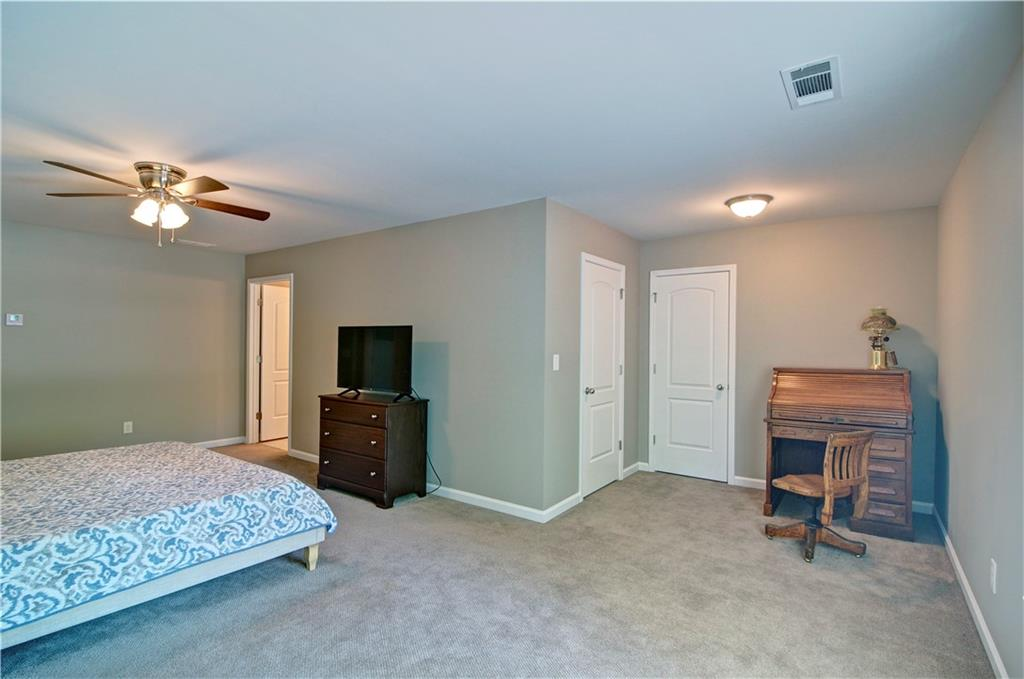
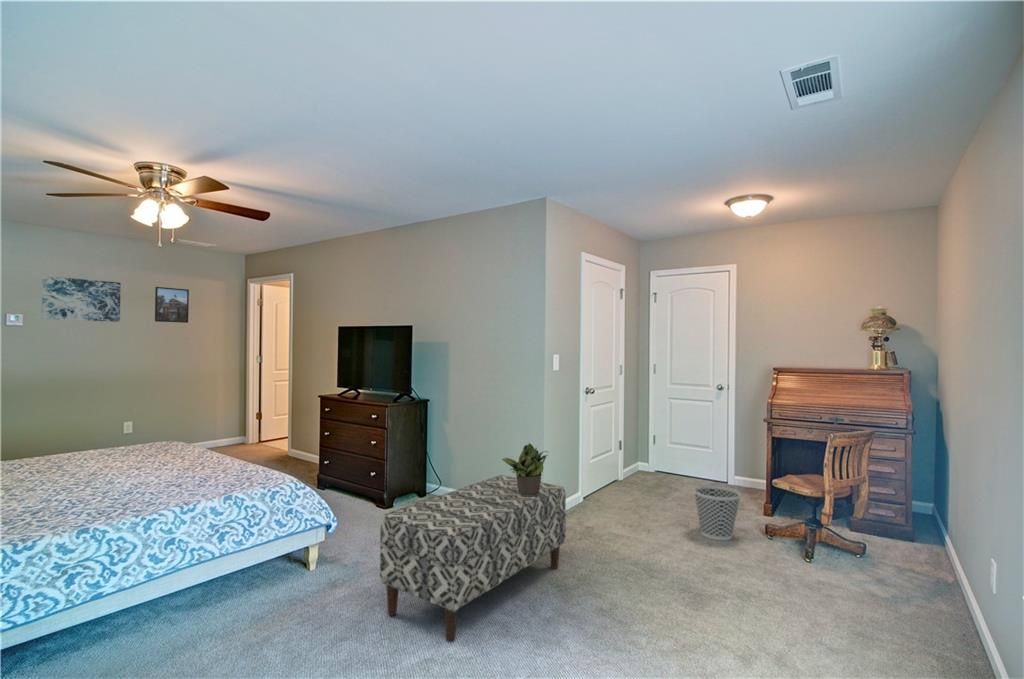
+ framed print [154,286,190,324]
+ potted plant [500,442,550,495]
+ bench [379,474,567,643]
+ wall art [41,275,122,323]
+ wastebasket [692,484,742,542]
